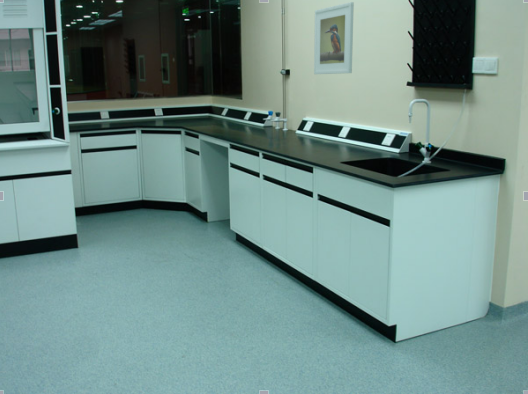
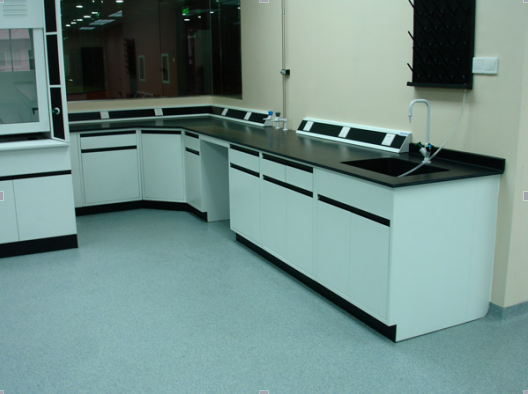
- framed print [313,1,355,75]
